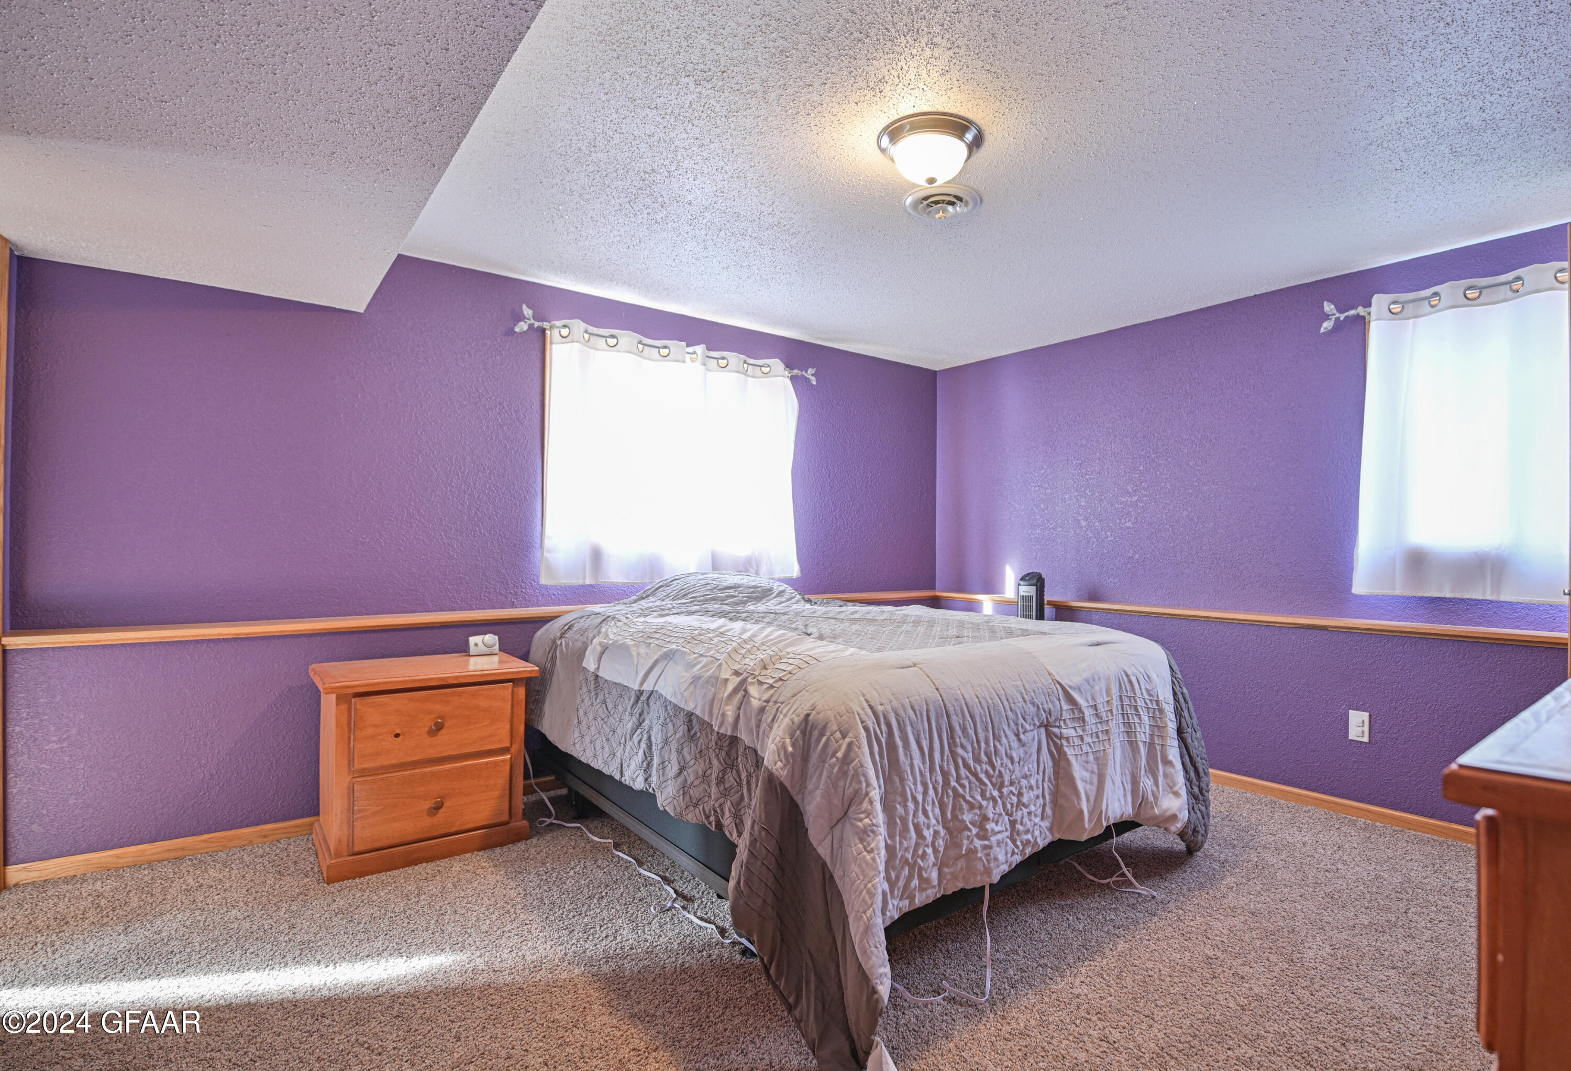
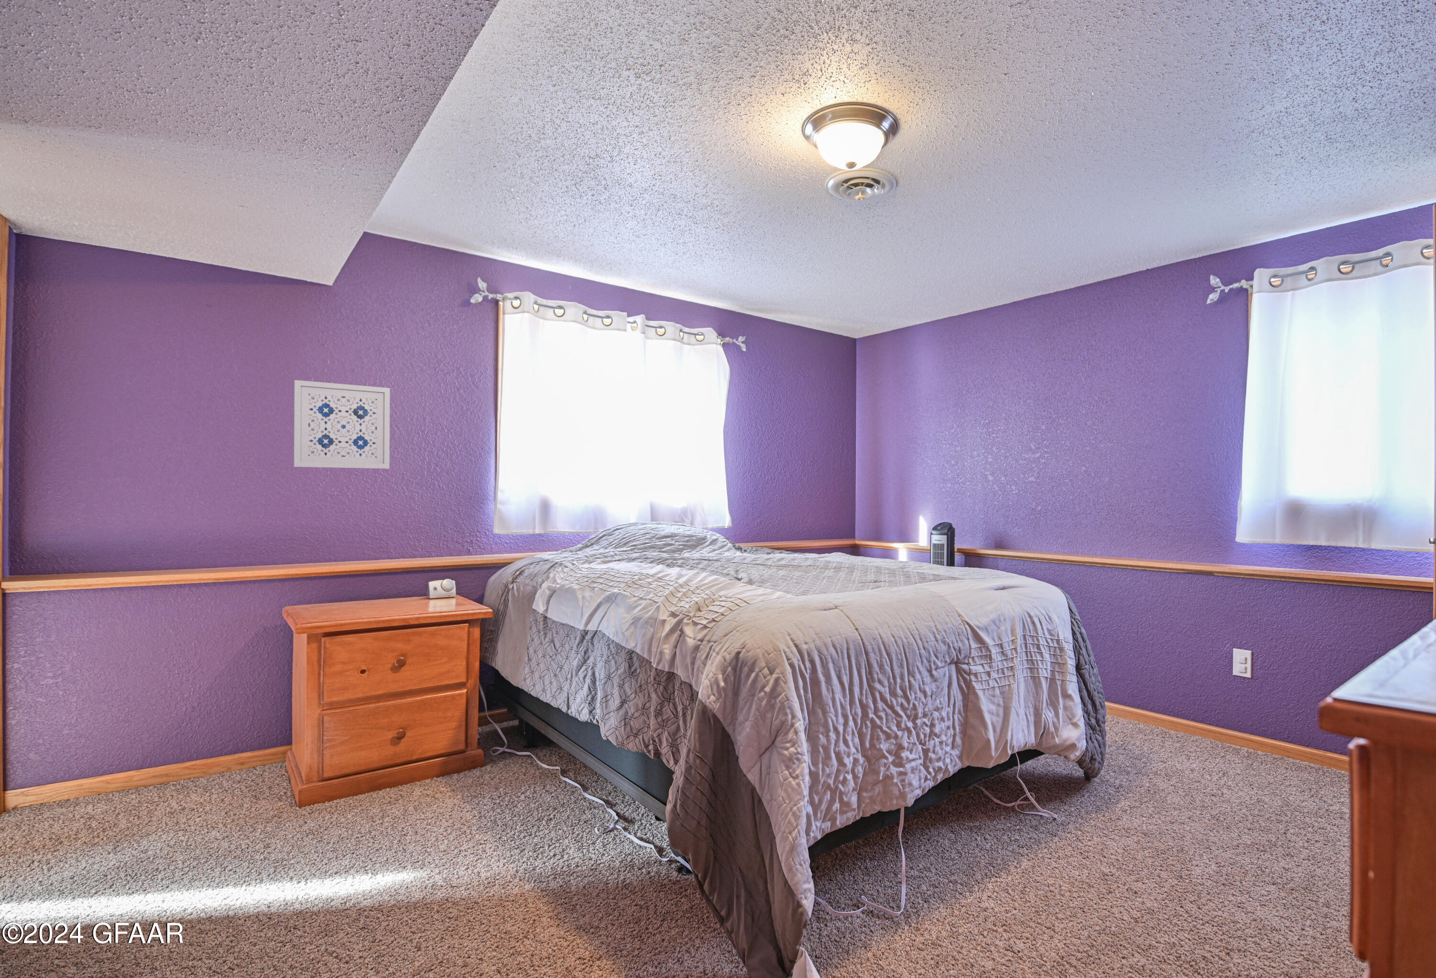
+ wall art [294,379,391,469]
